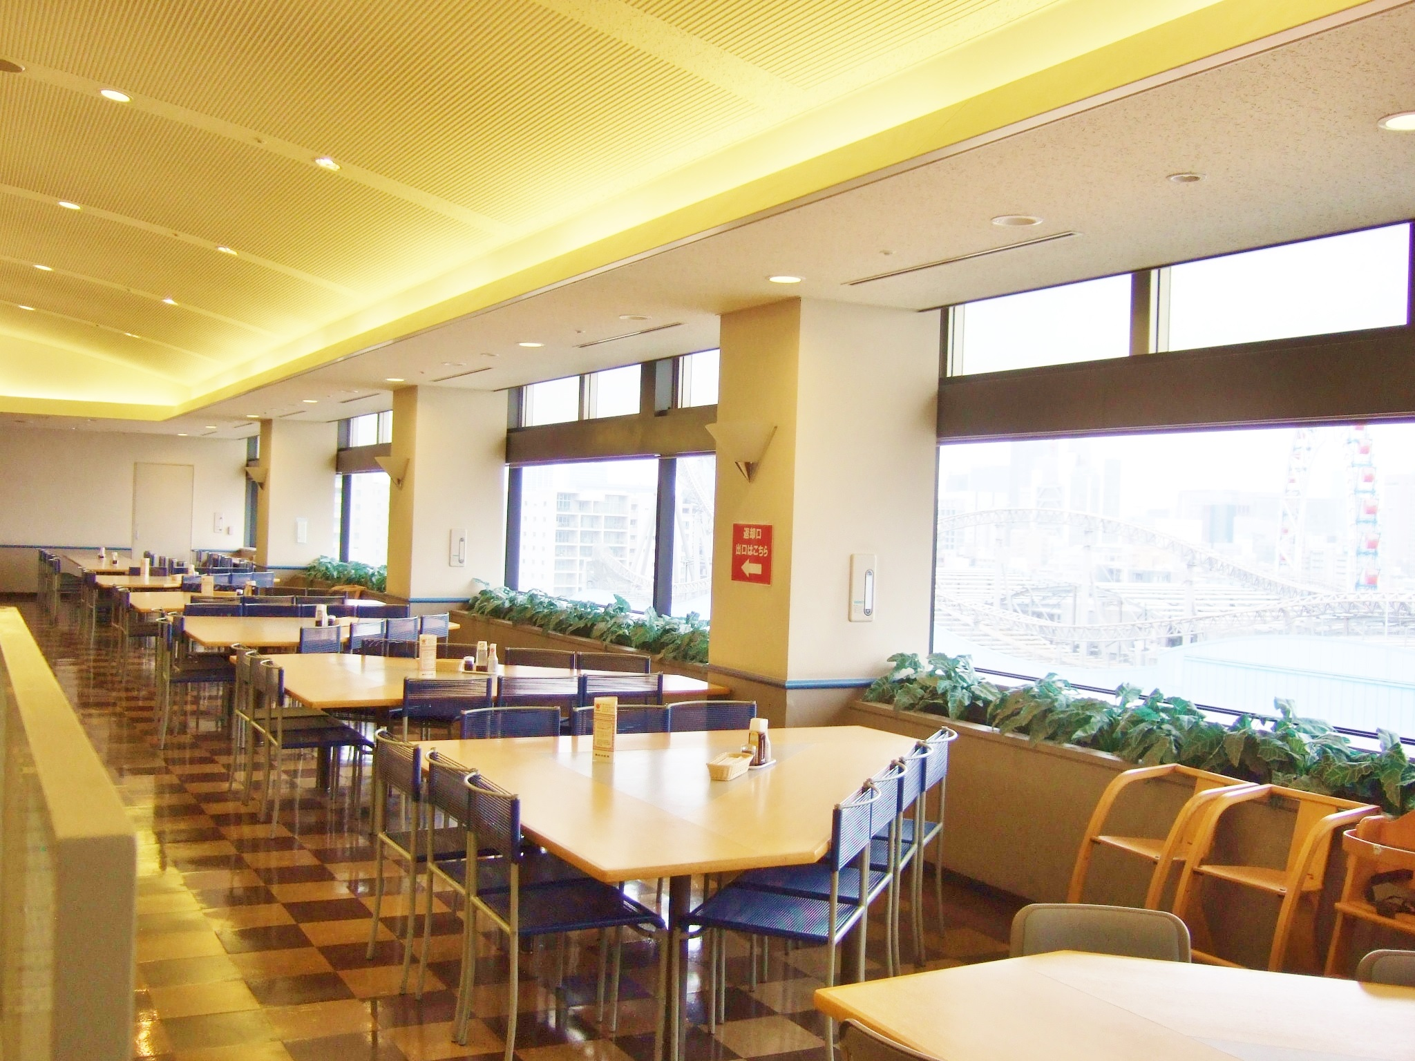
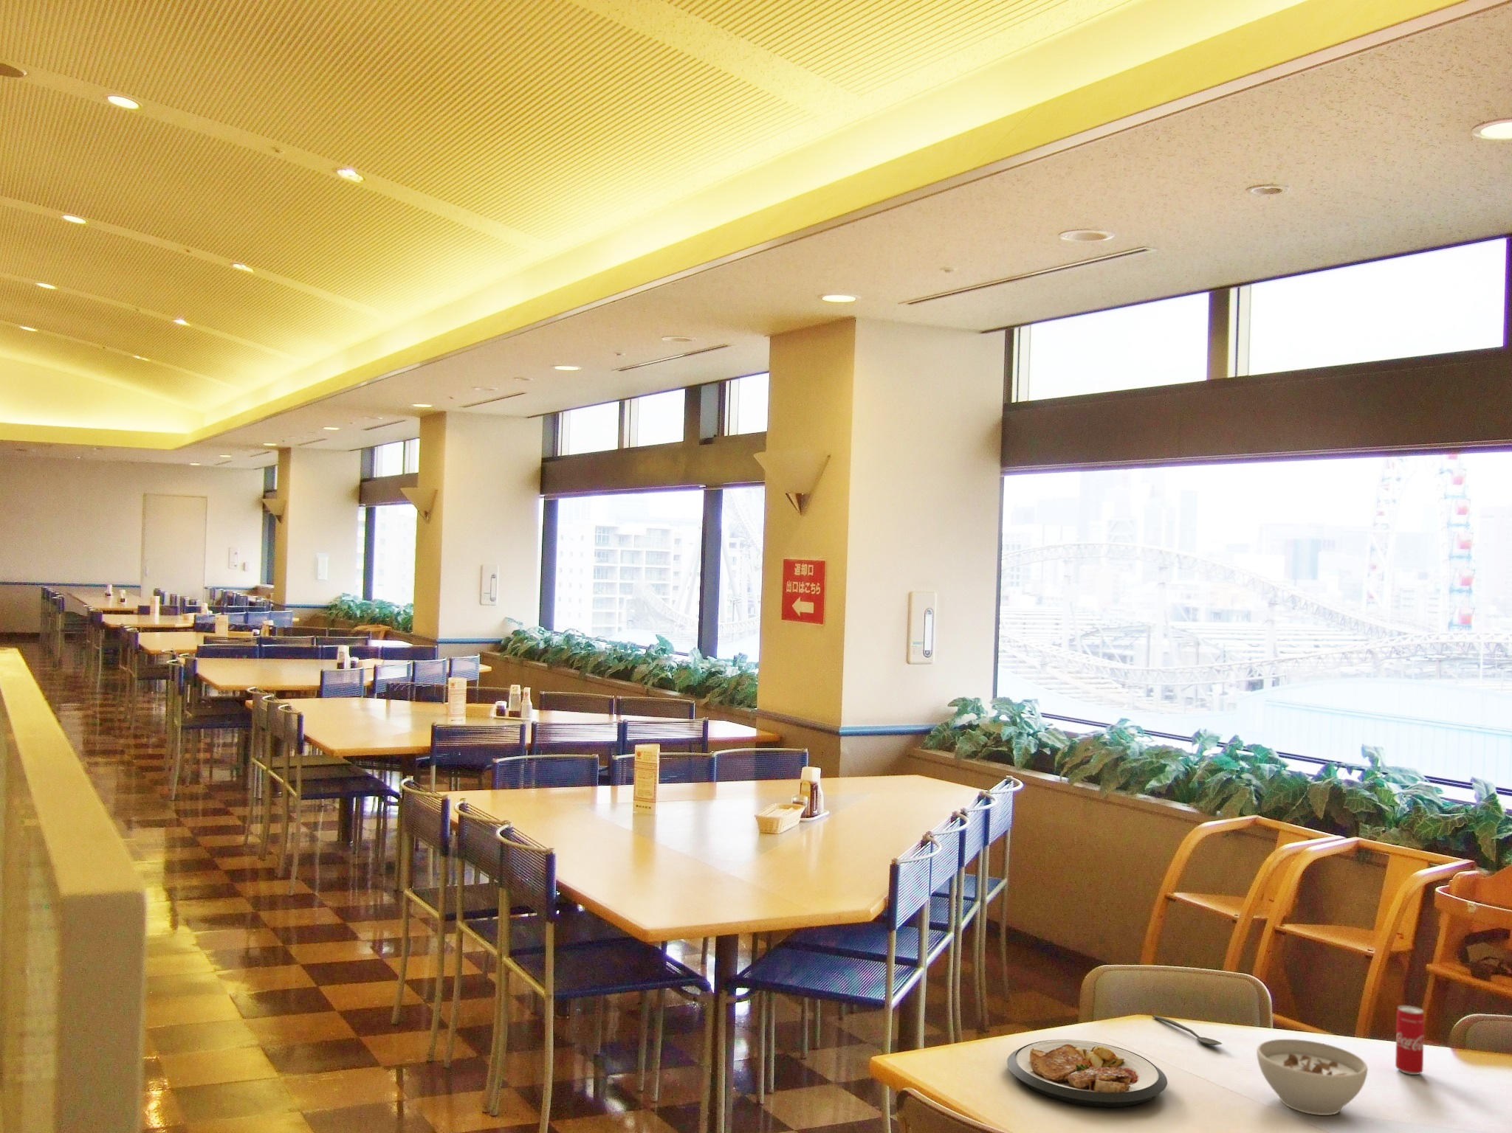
+ plate [1006,1039,1168,1108]
+ beverage can [1394,1004,1425,1076]
+ soup bowl [1256,1039,1368,1116]
+ spoon [1151,1015,1223,1046]
